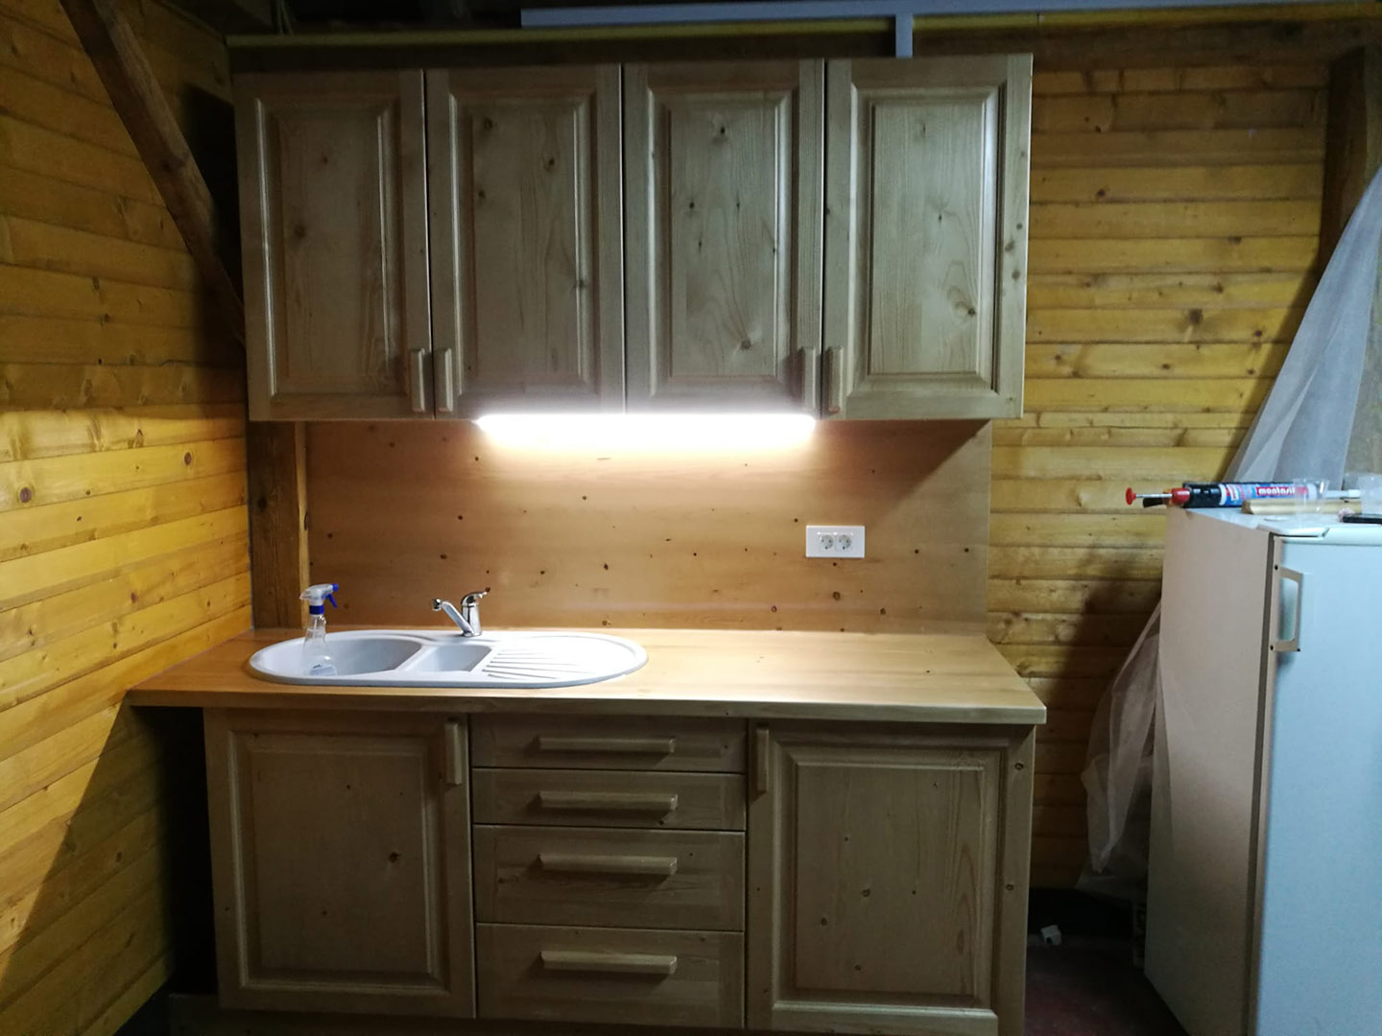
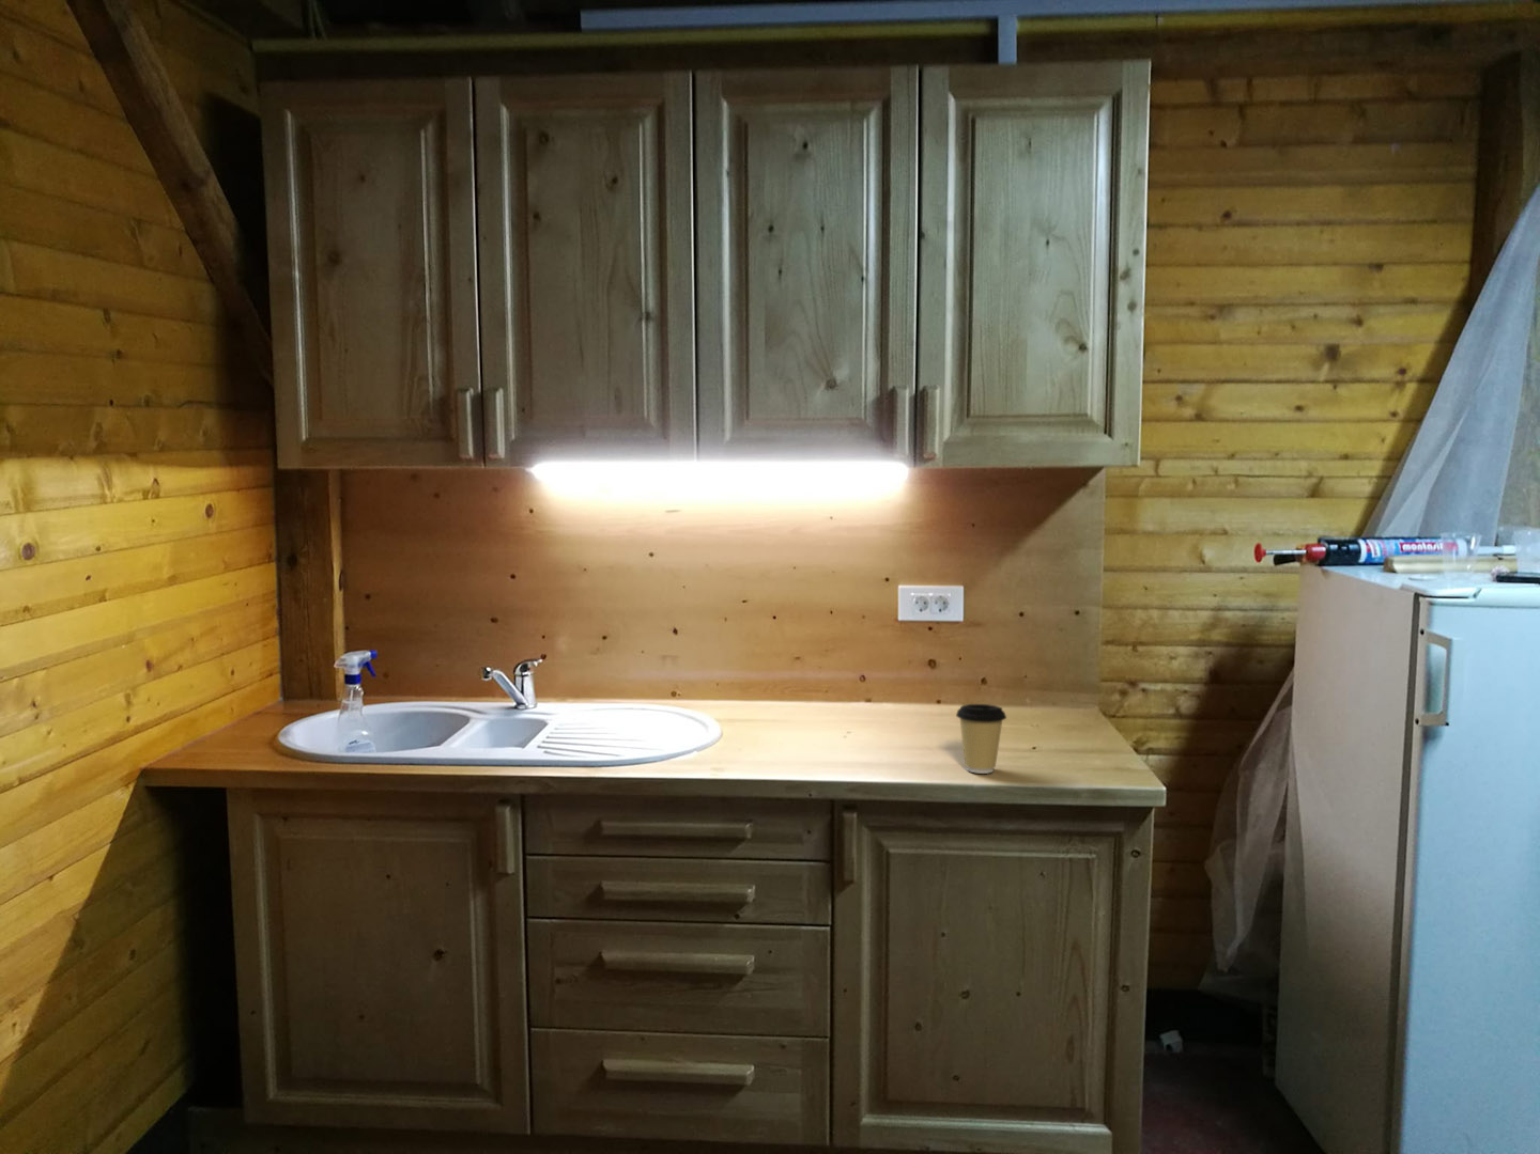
+ coffee cup [956,703,1008,775]
